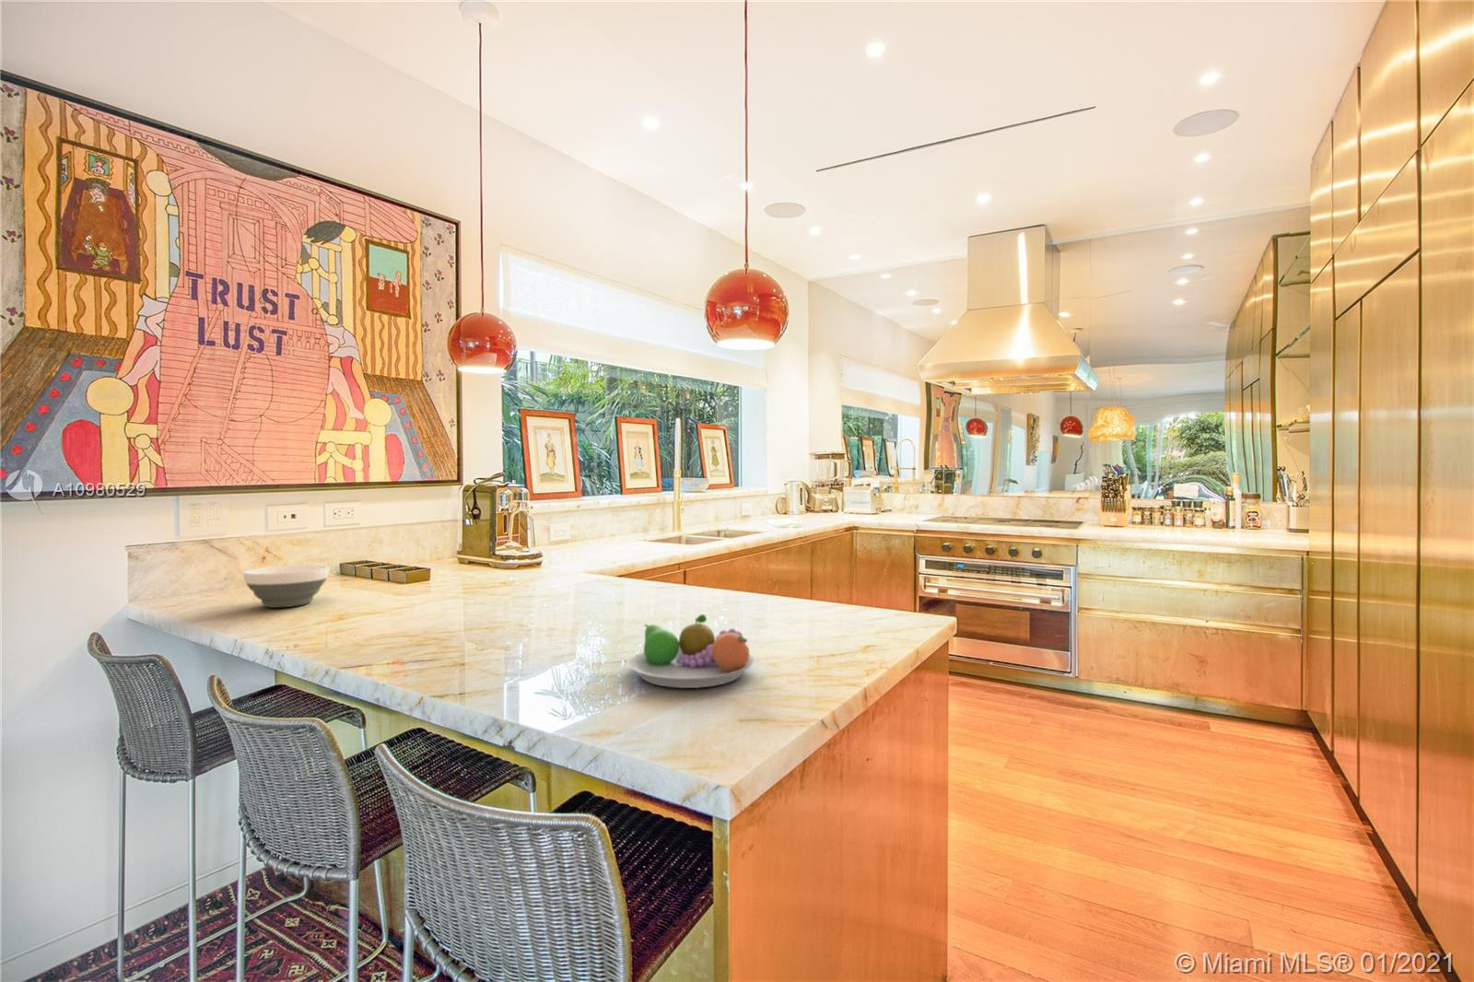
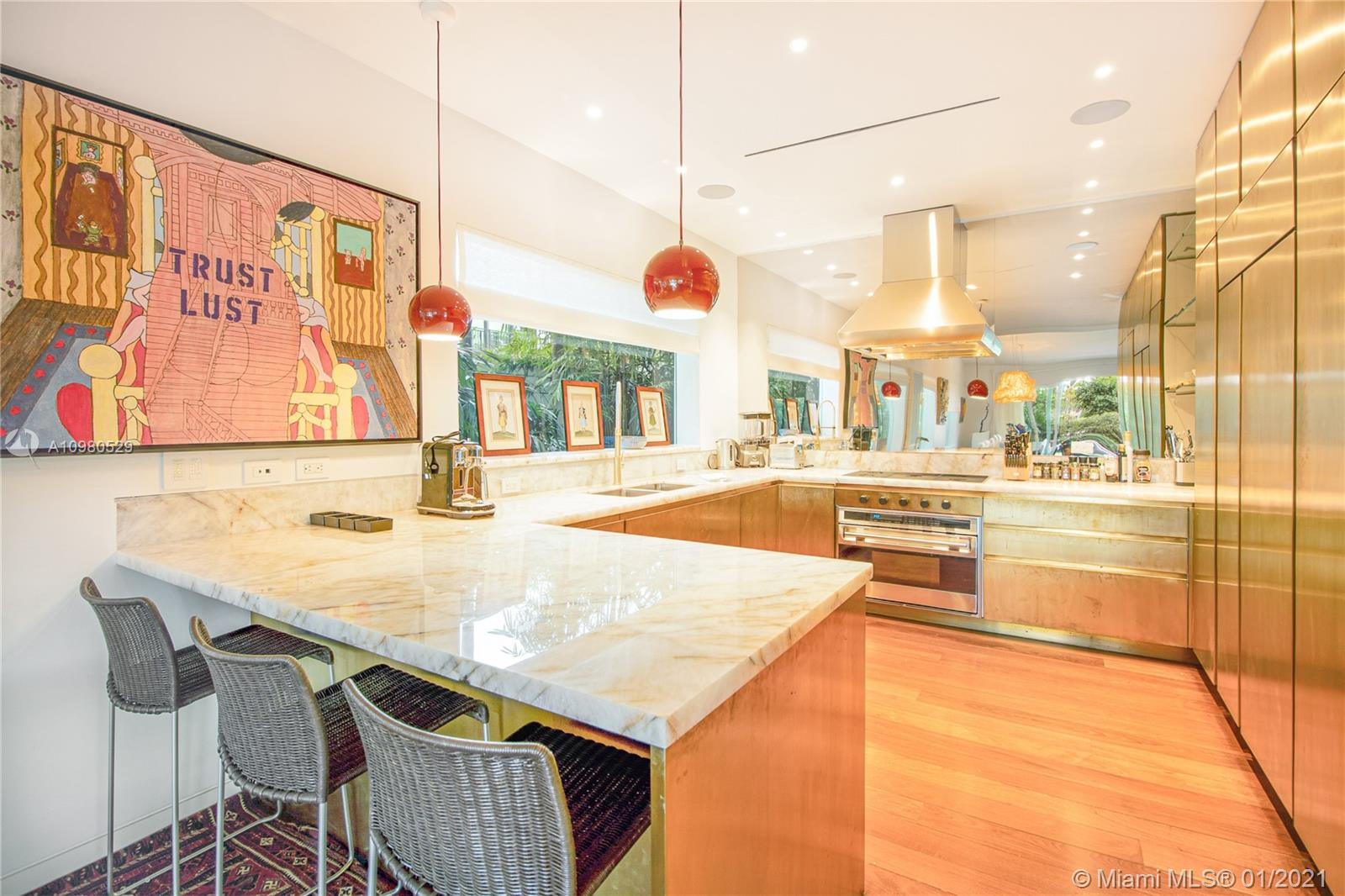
- fruit bowl [627,614,755,689]
- bowl [242,563,331,609]
